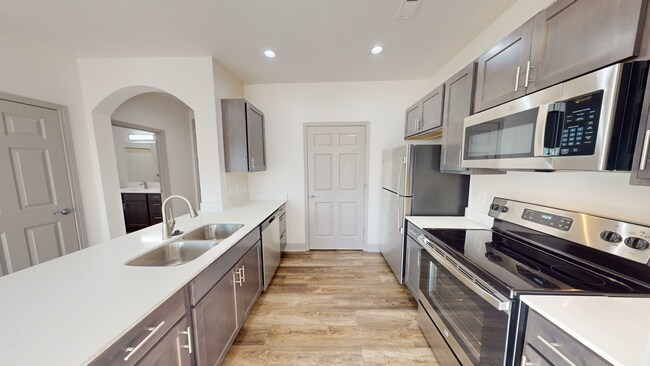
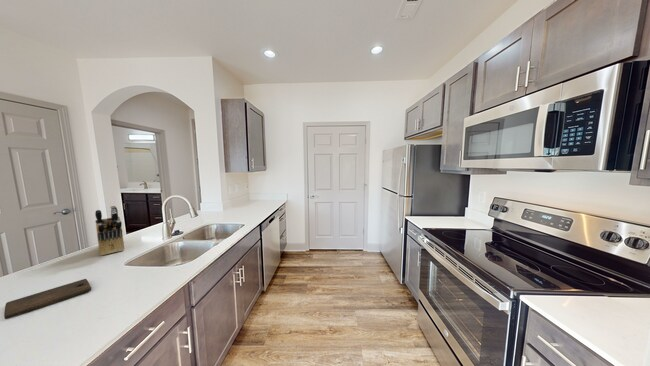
+ knife block [94,205,125,256]
+ cutting board [3,278,92,320]
